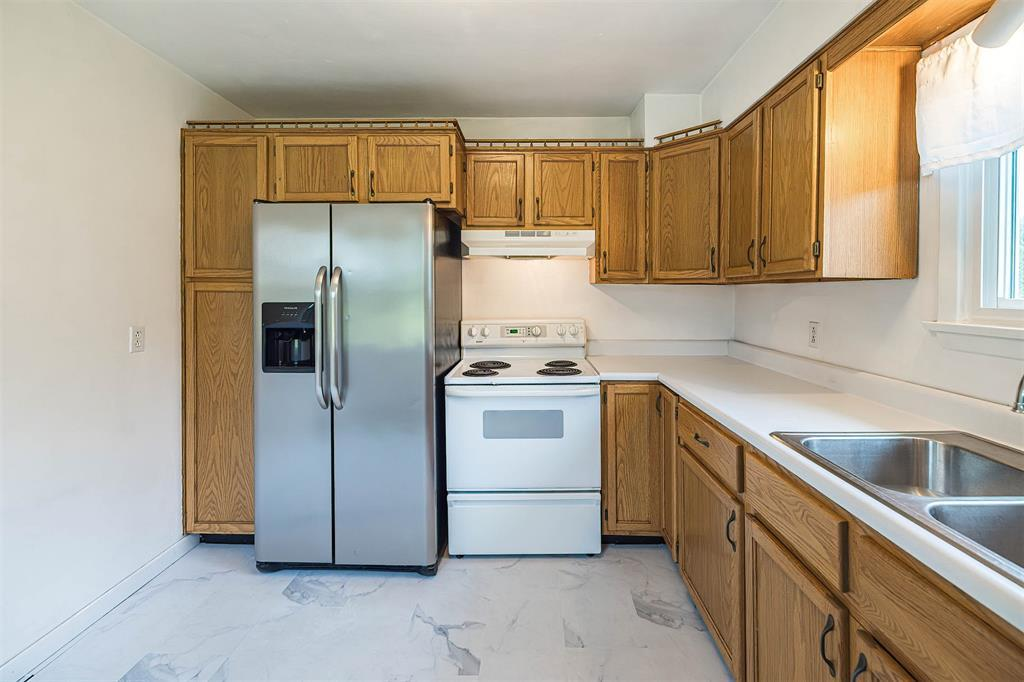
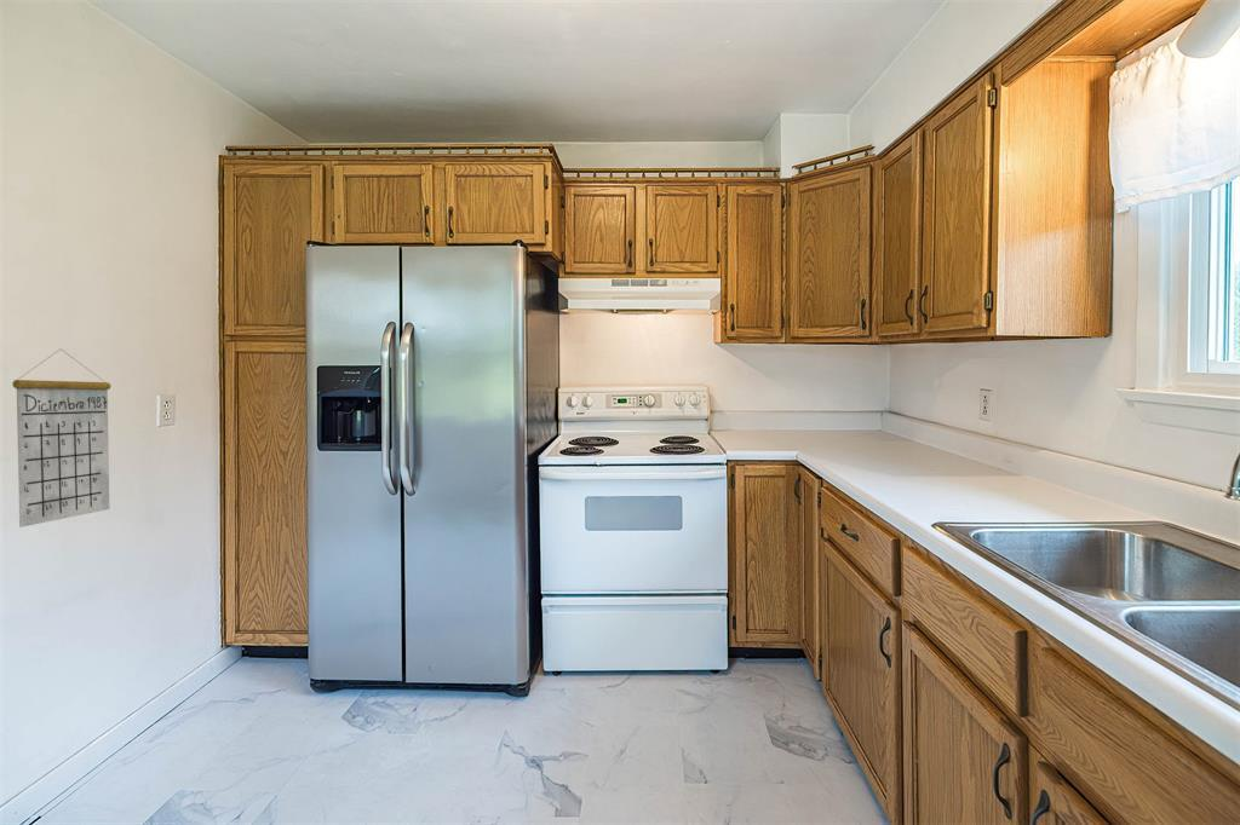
+ calendar [12,348,111,529]
